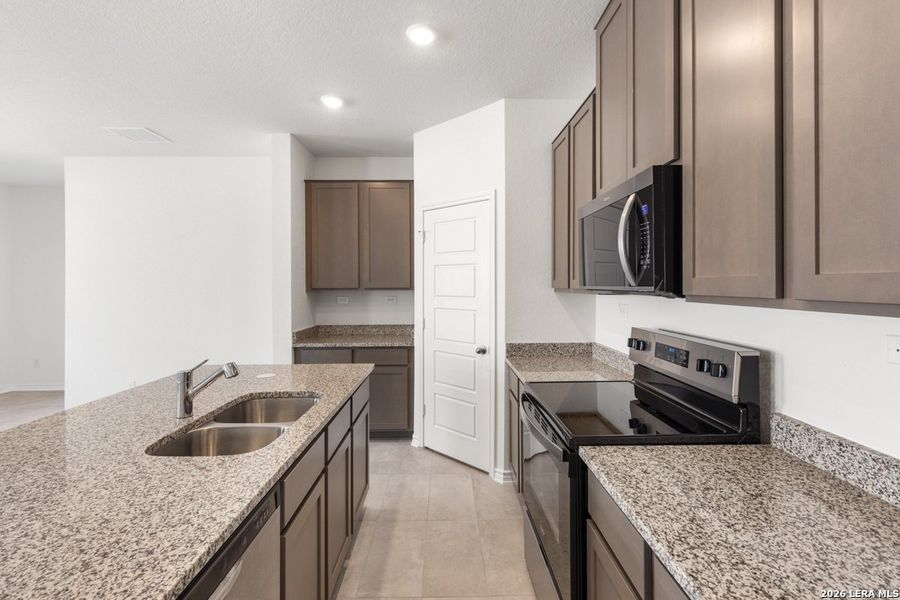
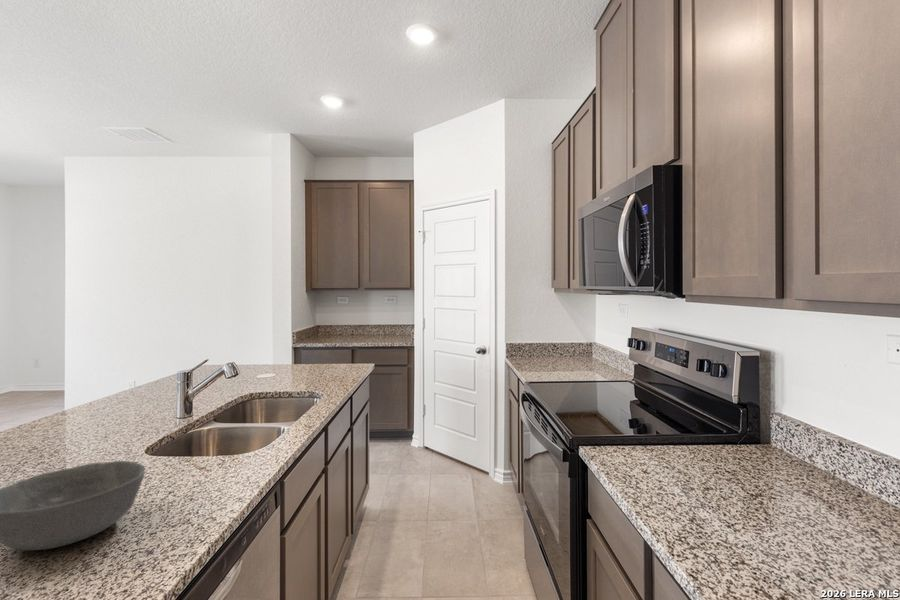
+ bowl [0,460,146,552]
